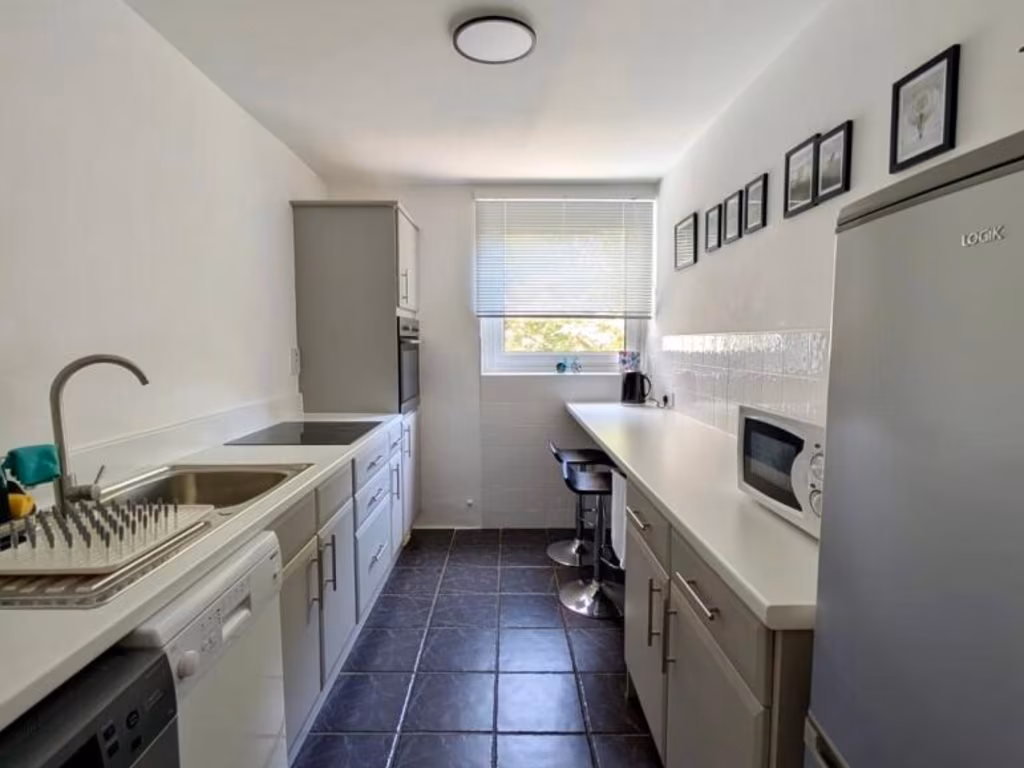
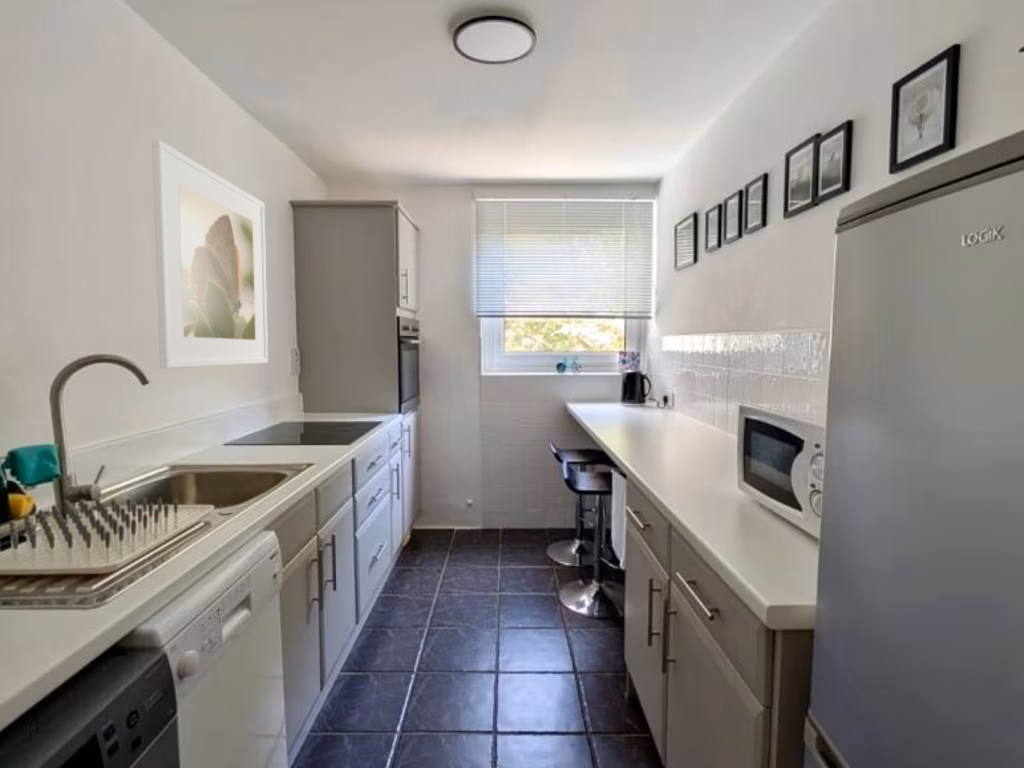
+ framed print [151,139,269,369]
